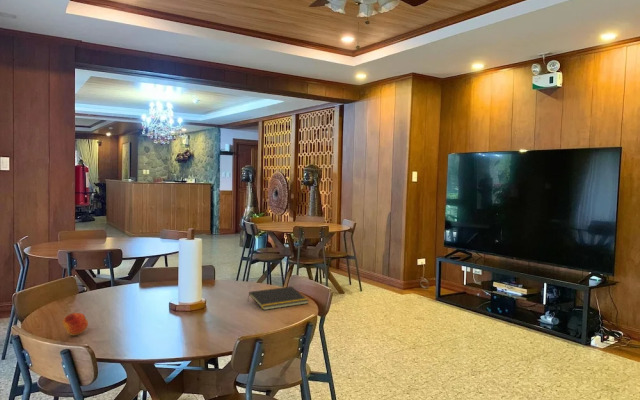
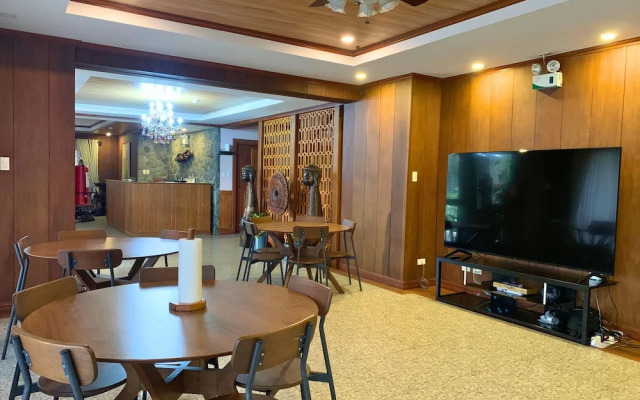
- fruit [62,312,89,336]
- notepad [247,286,309,311]
